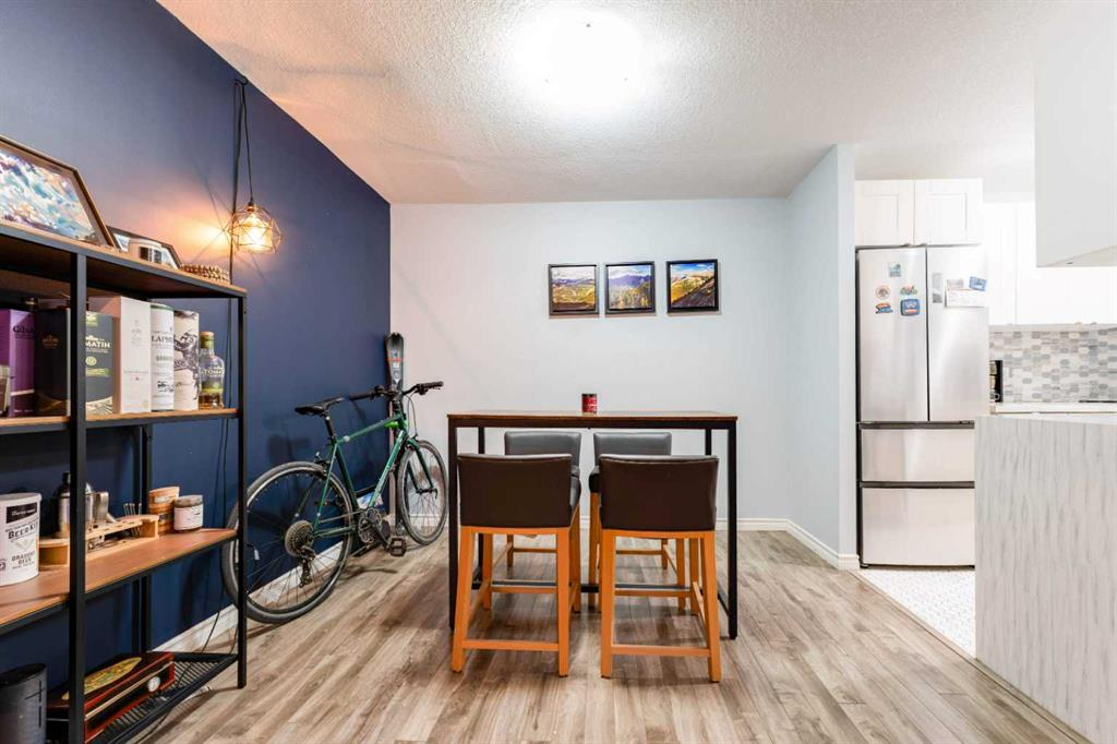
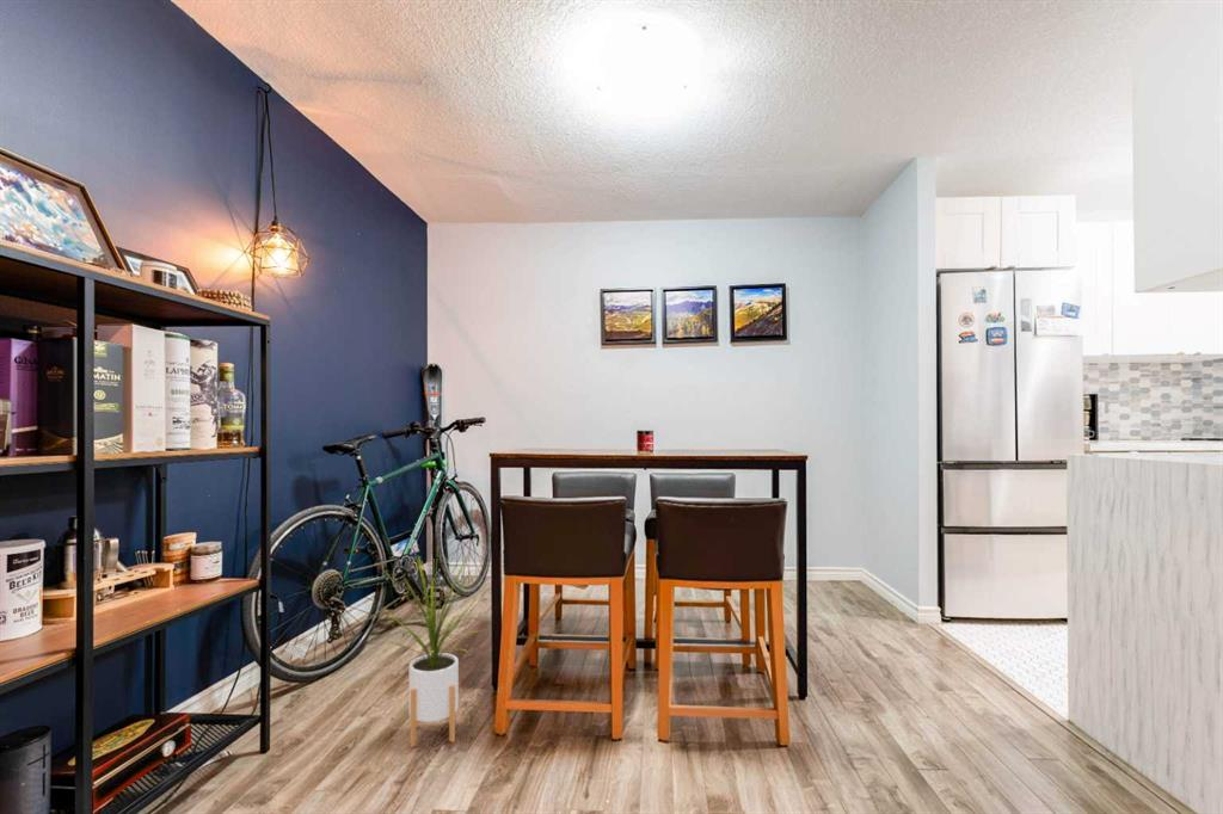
+ house plant [377,539,485,748]
